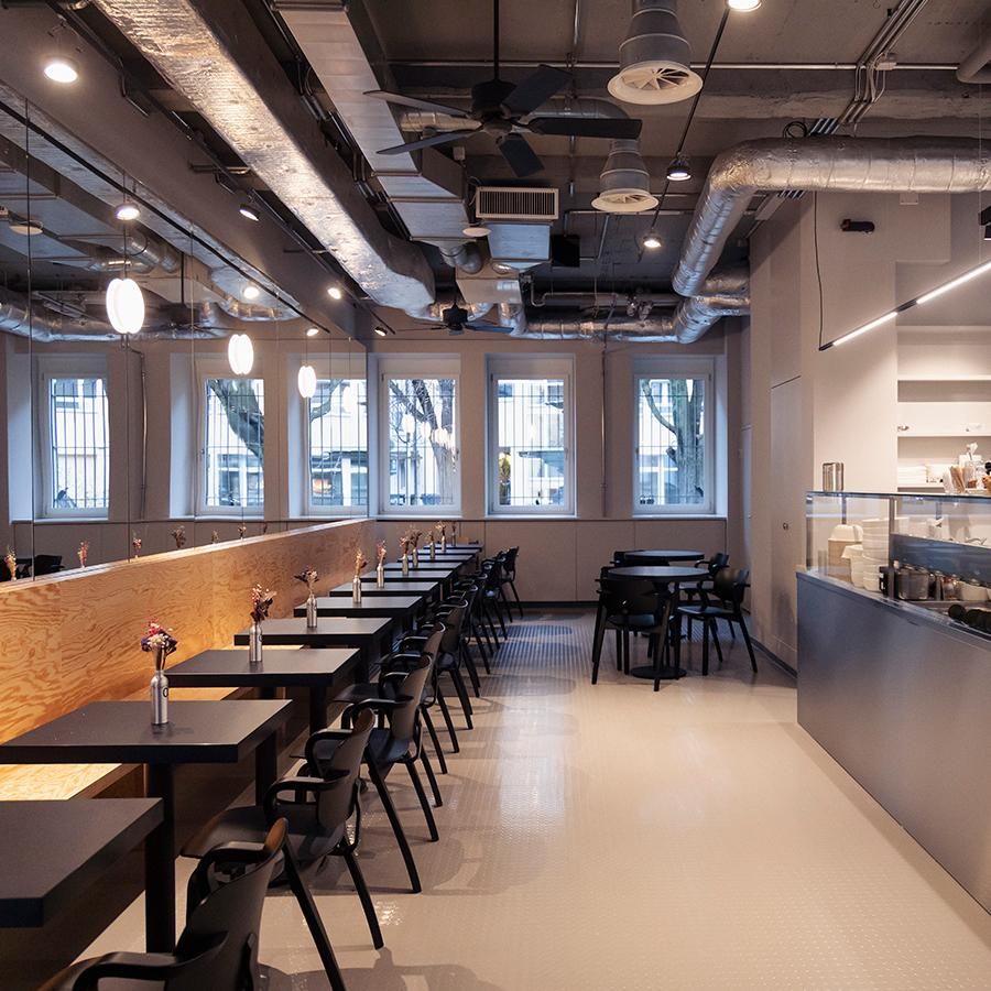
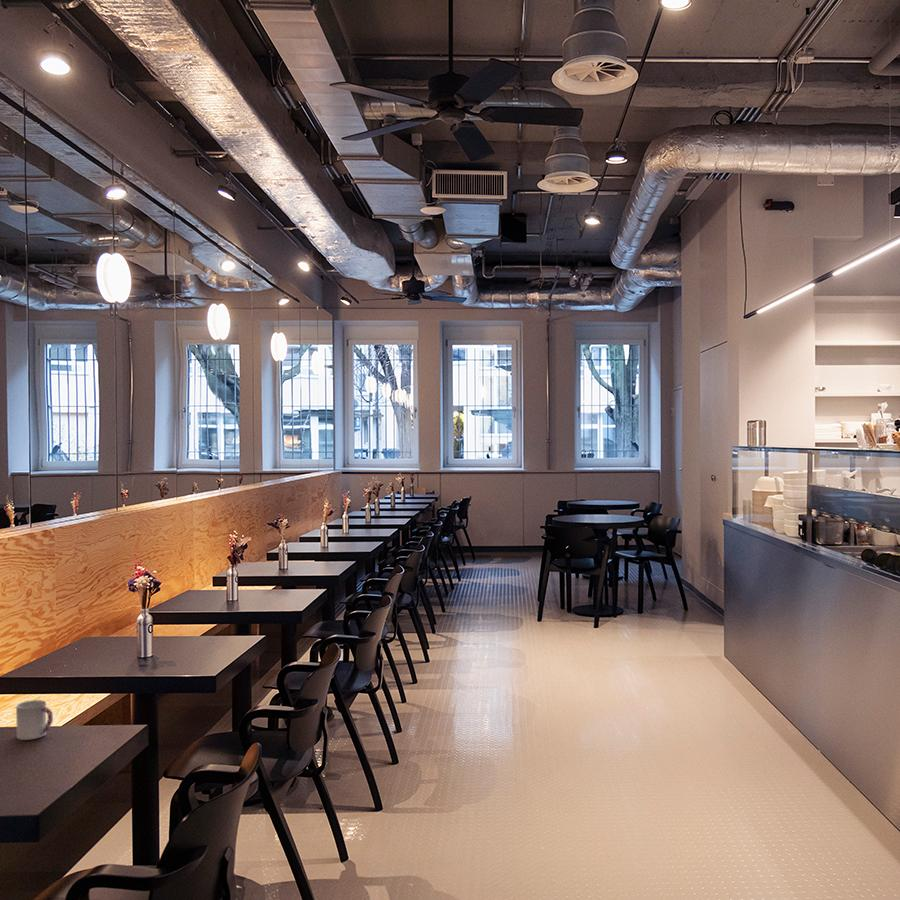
+ cup [15,699,54,741]
